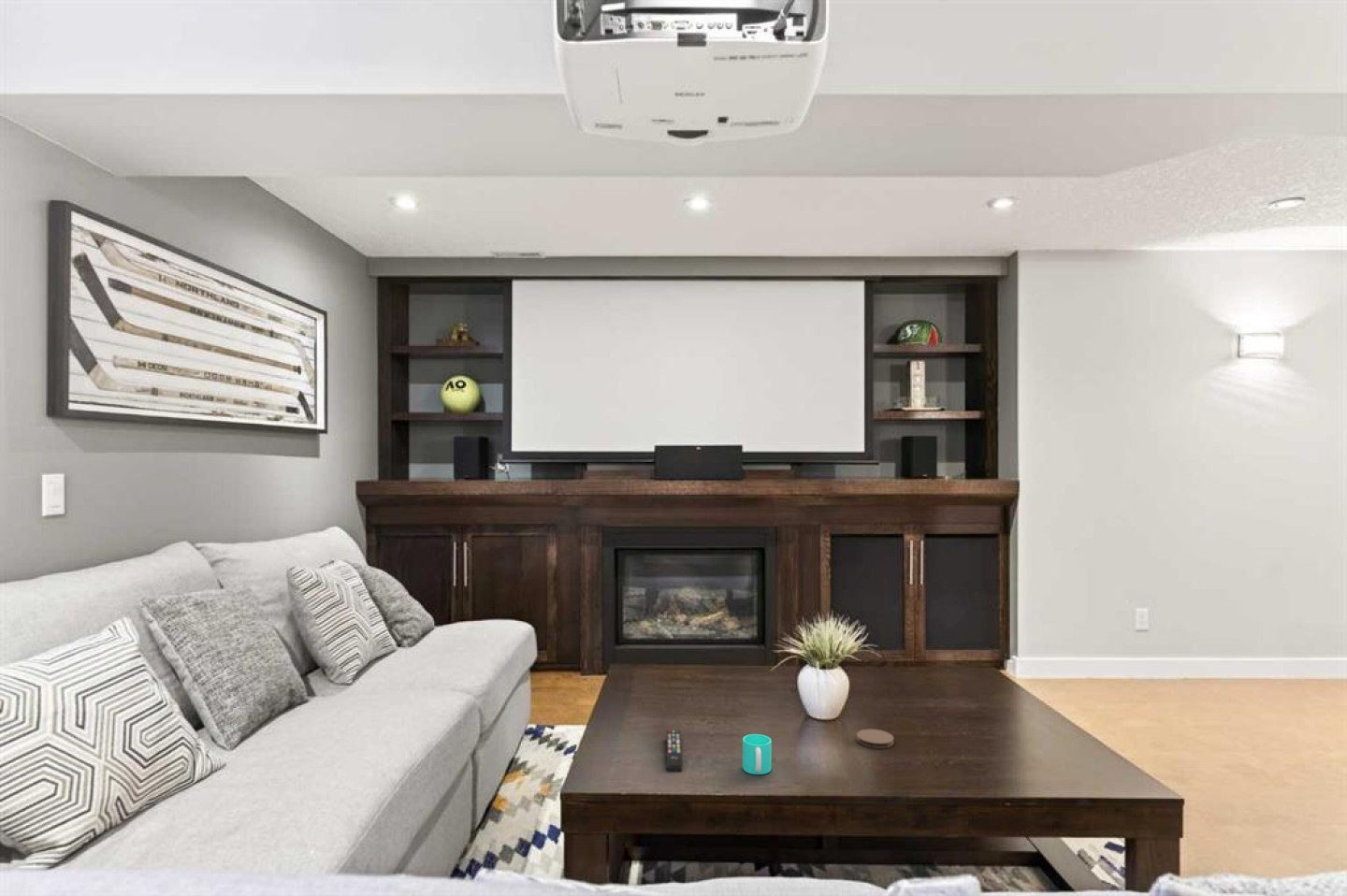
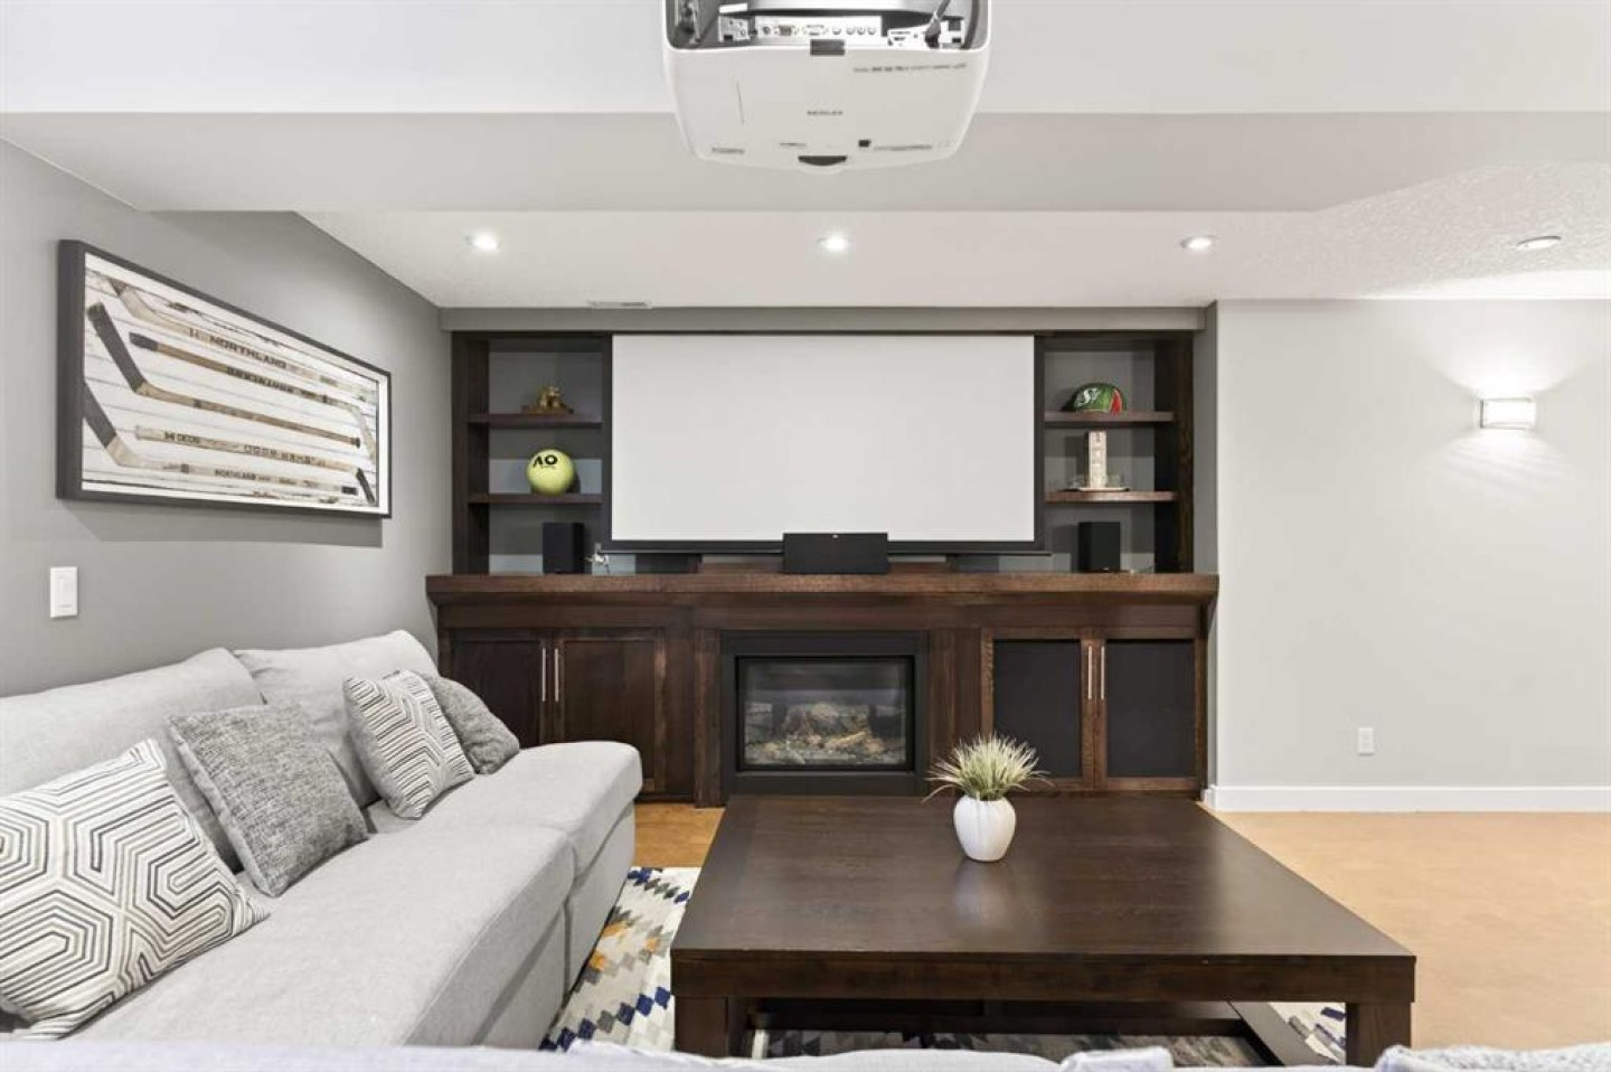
- cup [742,733,773,775]
- remote control [666,730,683,772]
- coaster [856,729,894,749]
